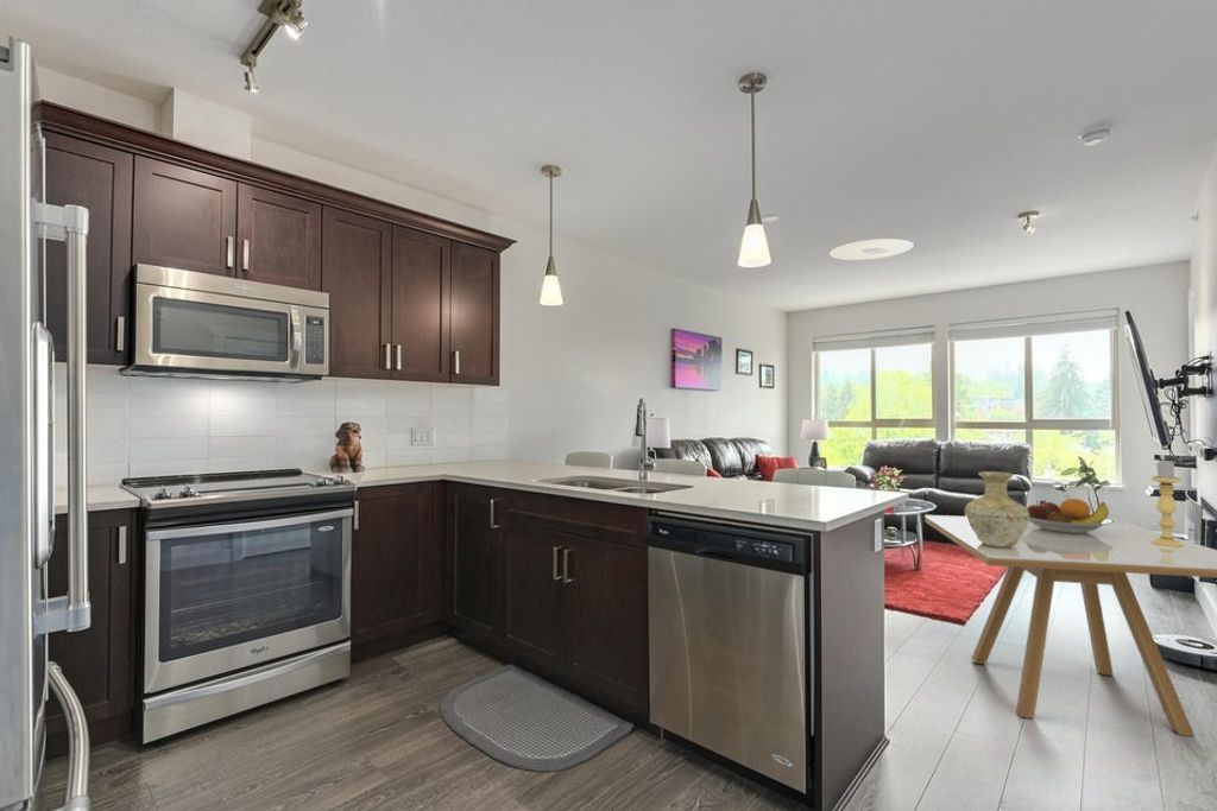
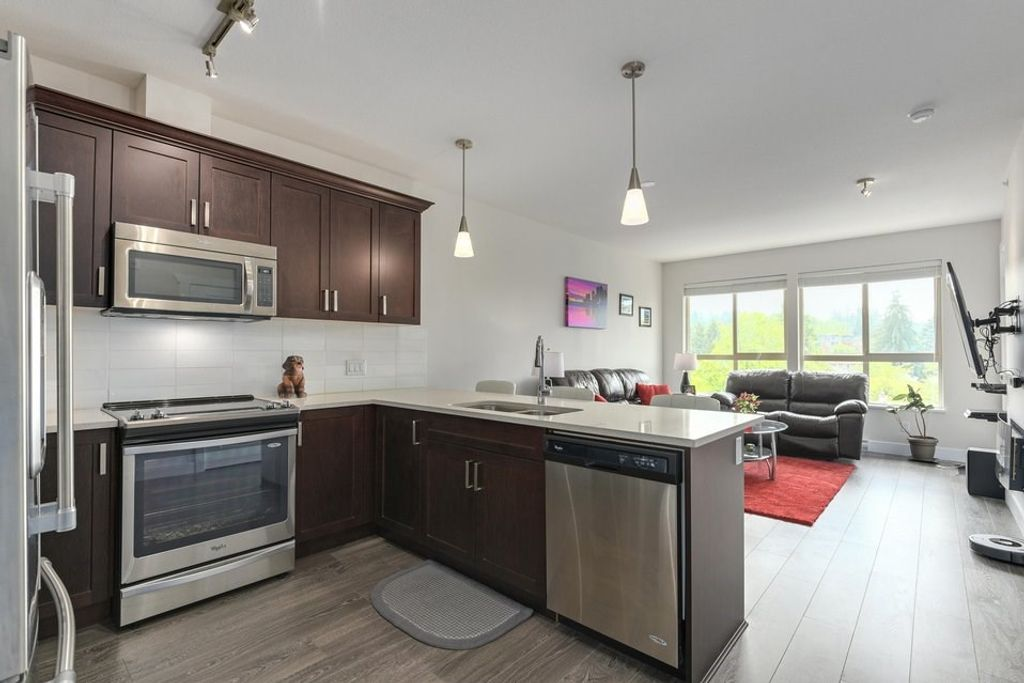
- dining table [923,514,1217,737]
- vase [964,470,1029,547]
- ceiling light [828,237,915,261]
- fruit bowl [1026,498,1114,533]
- candle holder [1150,458,1184,546]
